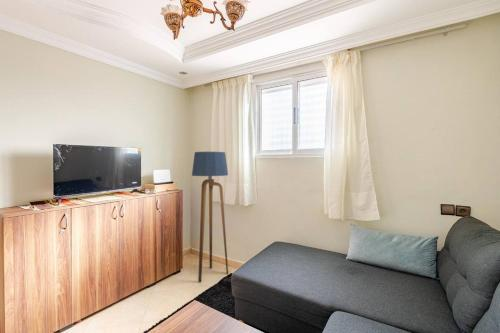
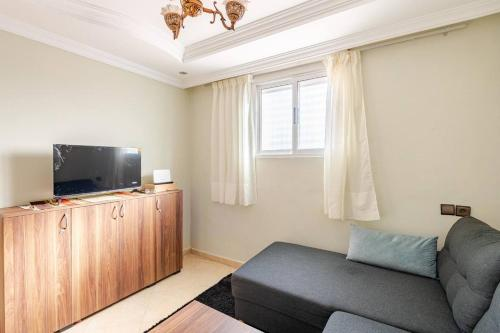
- floor lamp [191,151,229,283]
